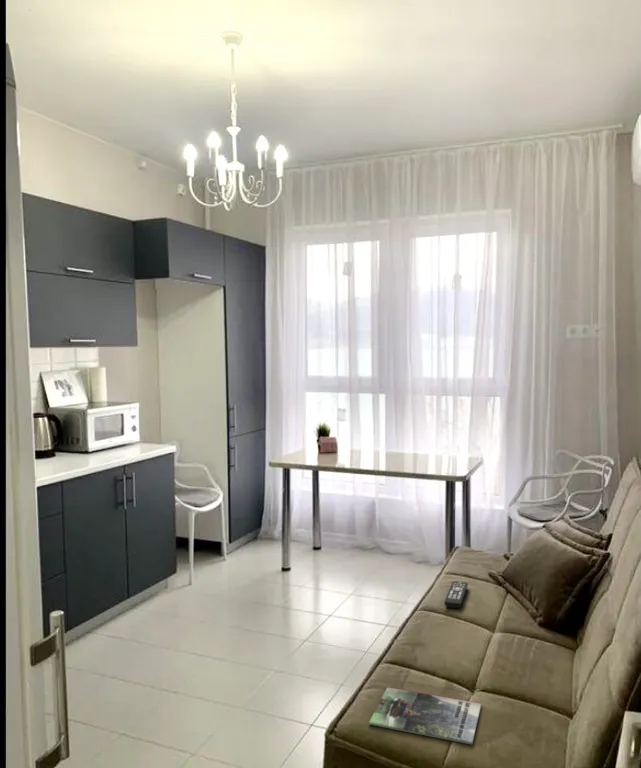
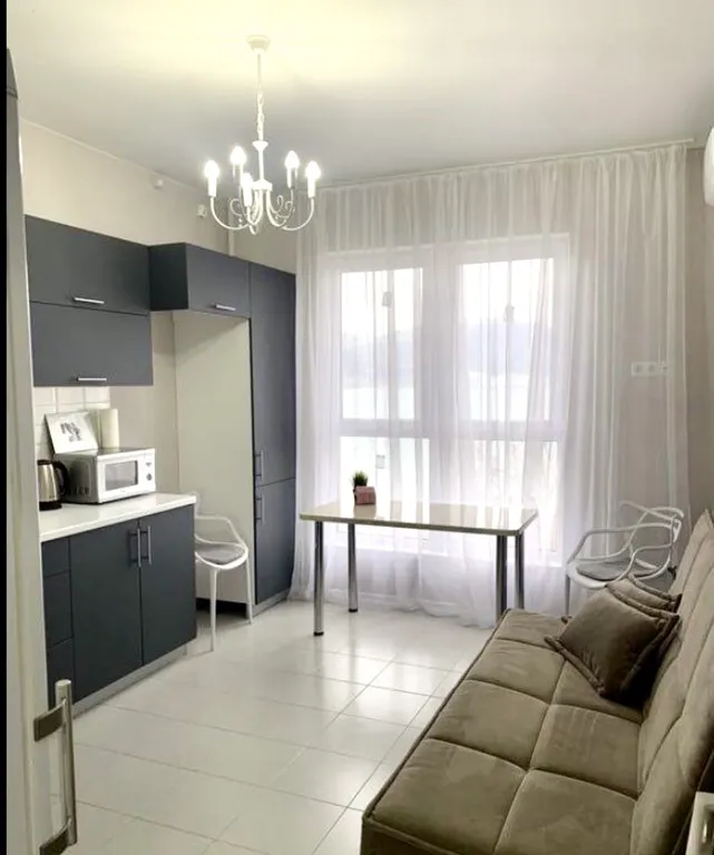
- magazine [368,686,482,745]
- remote control [443,580,469,609]
